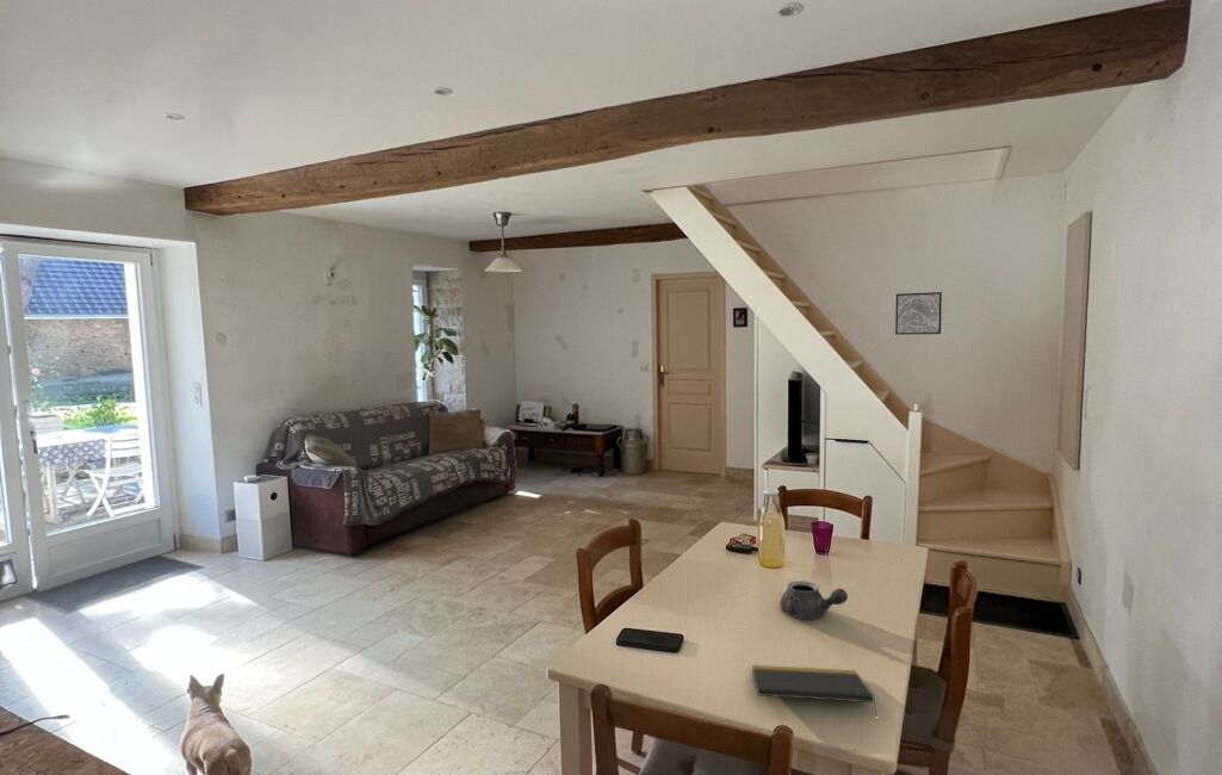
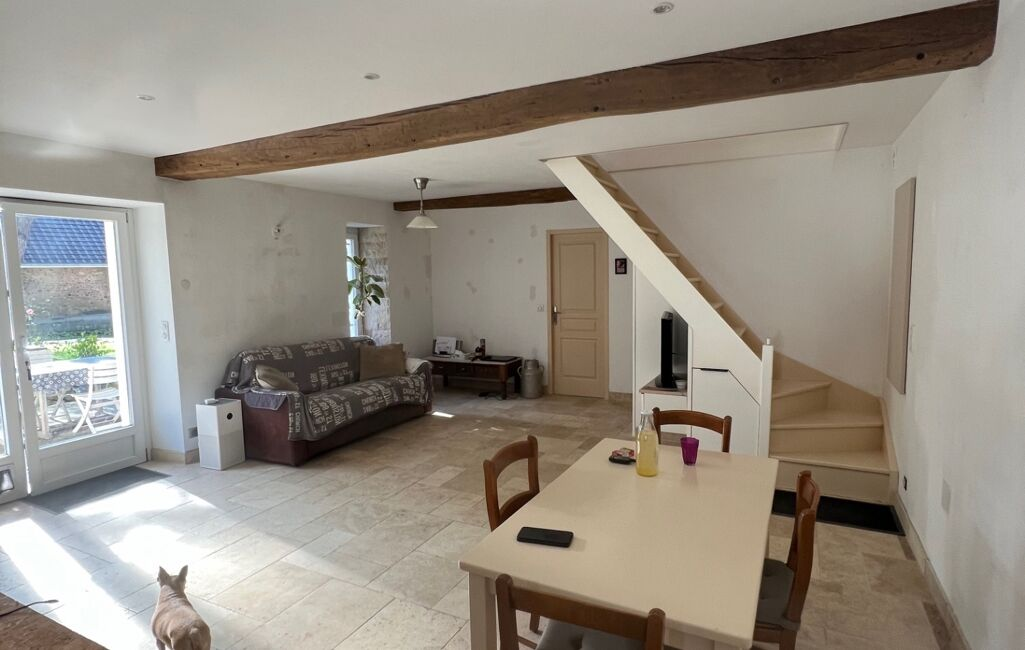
- wall art [894,291,943,336]
- teapot [779,579,849,620]
- notepad [751,664,877,715]
